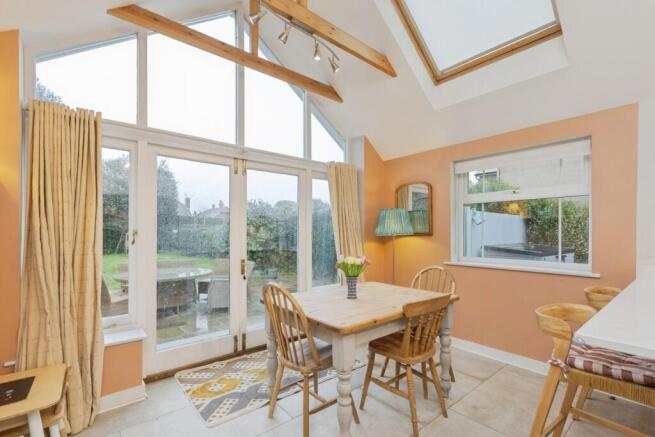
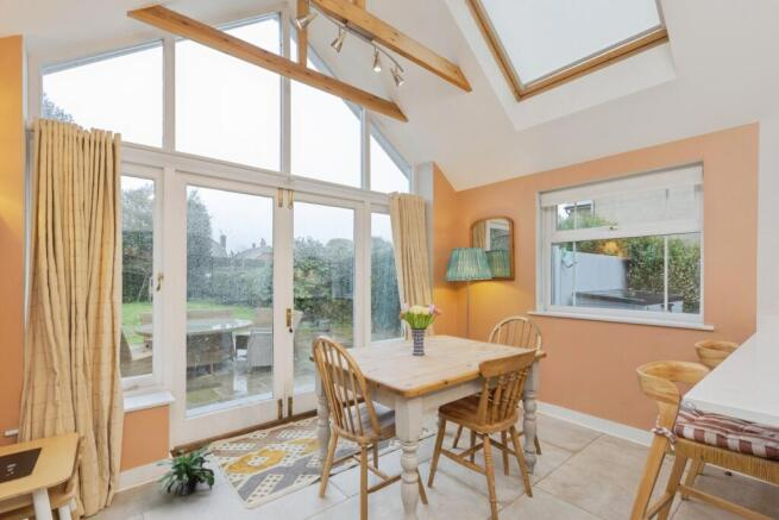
+ potted plant [153,443,221,499]
